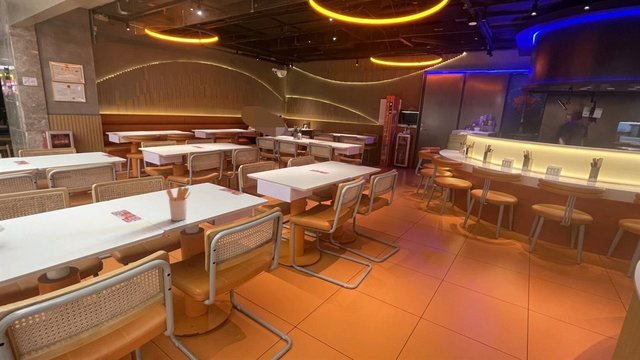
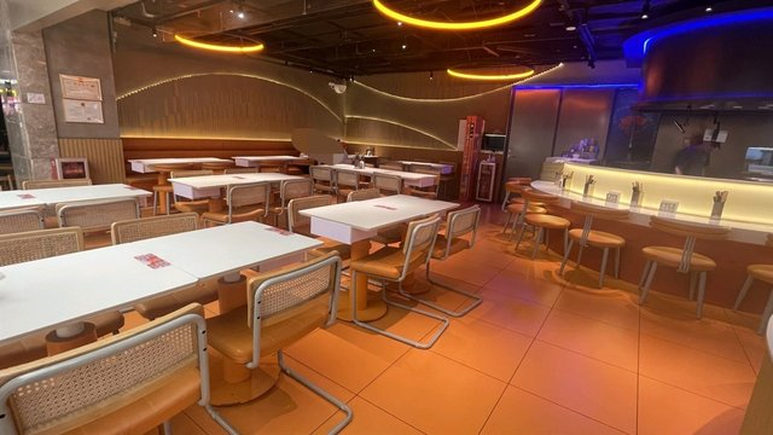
- utensil holder [166,186,191,222]
